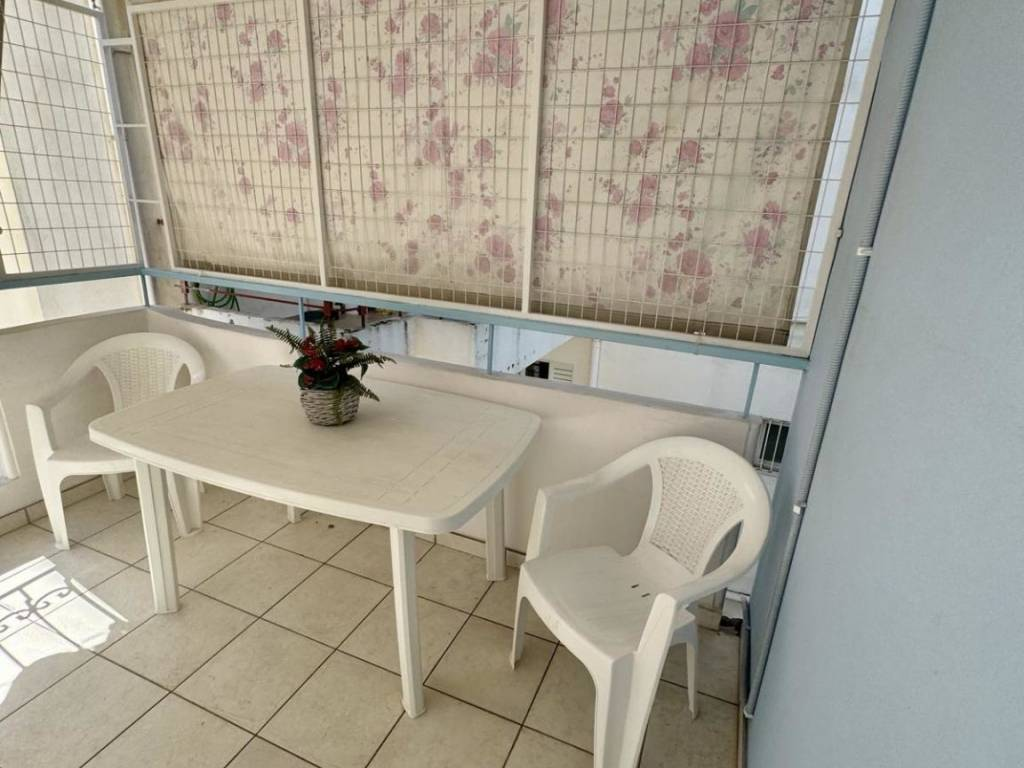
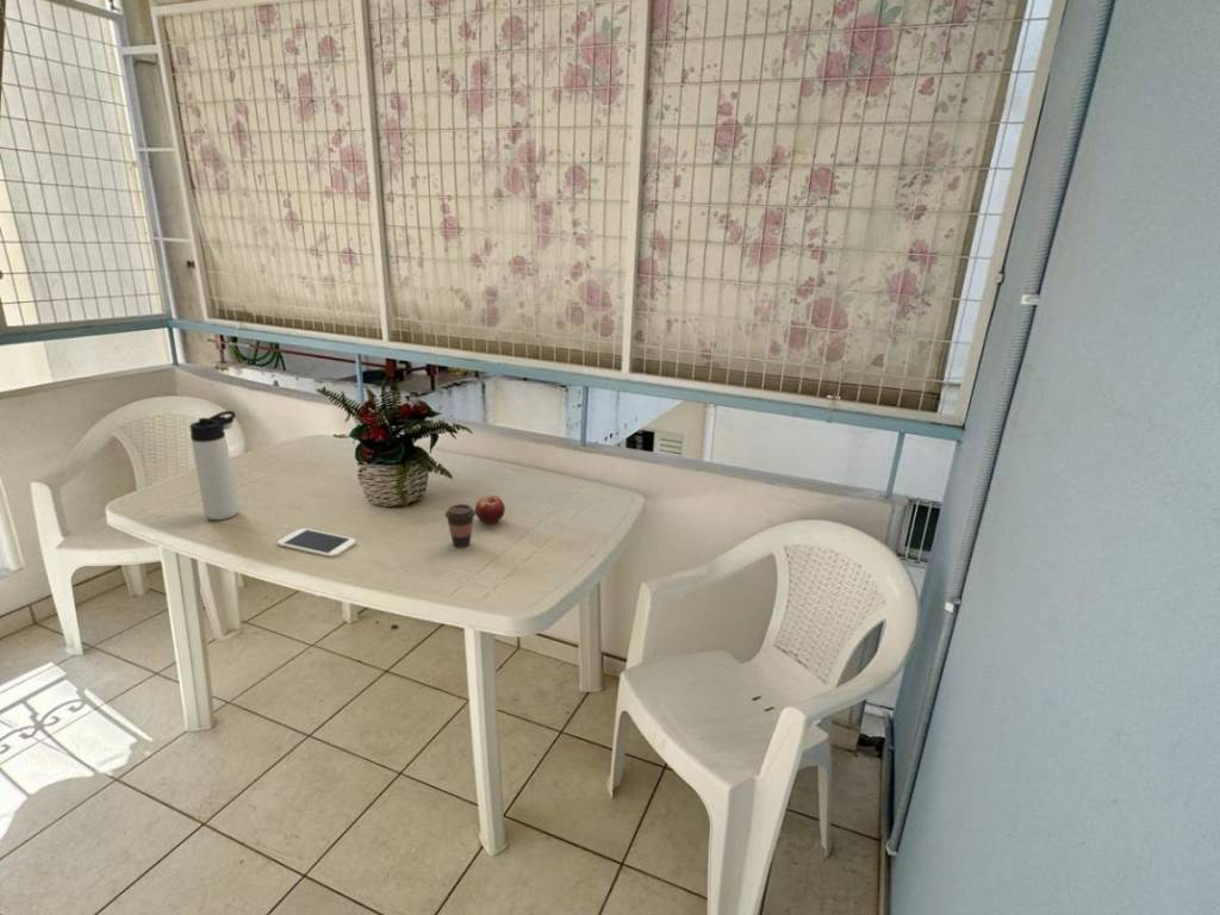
+ fruit [474,494,506,525]
+ coffee cup [443,503,477,548]
+ smartphone [278,528,356,558]
+ thermos bottle [188,410,241,521]
